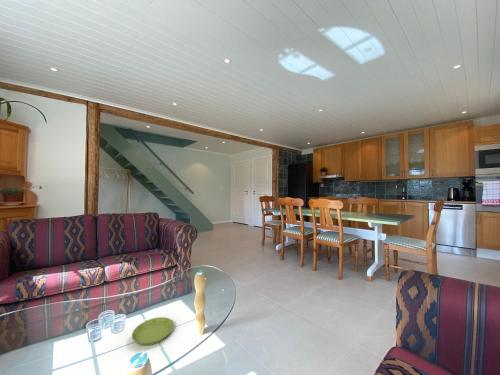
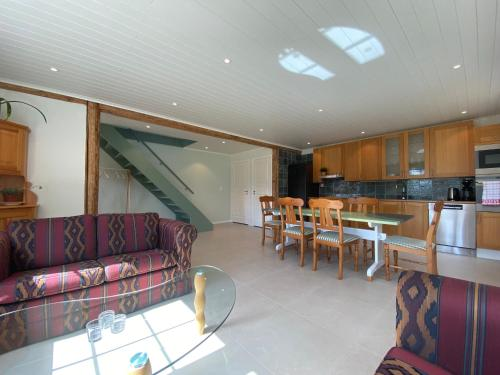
- saucer [131,316,175,346]
